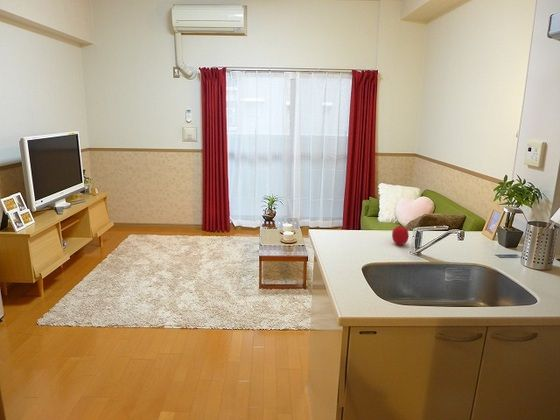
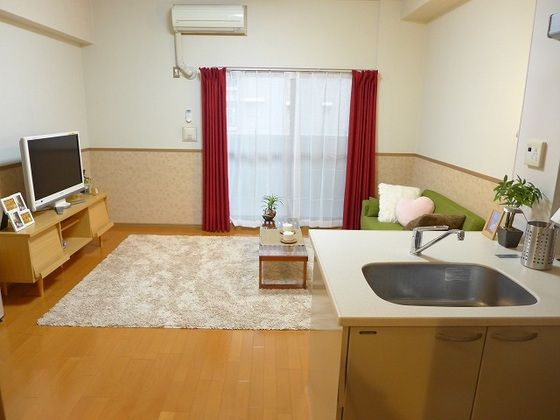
- fruit [391,224,410,246]
